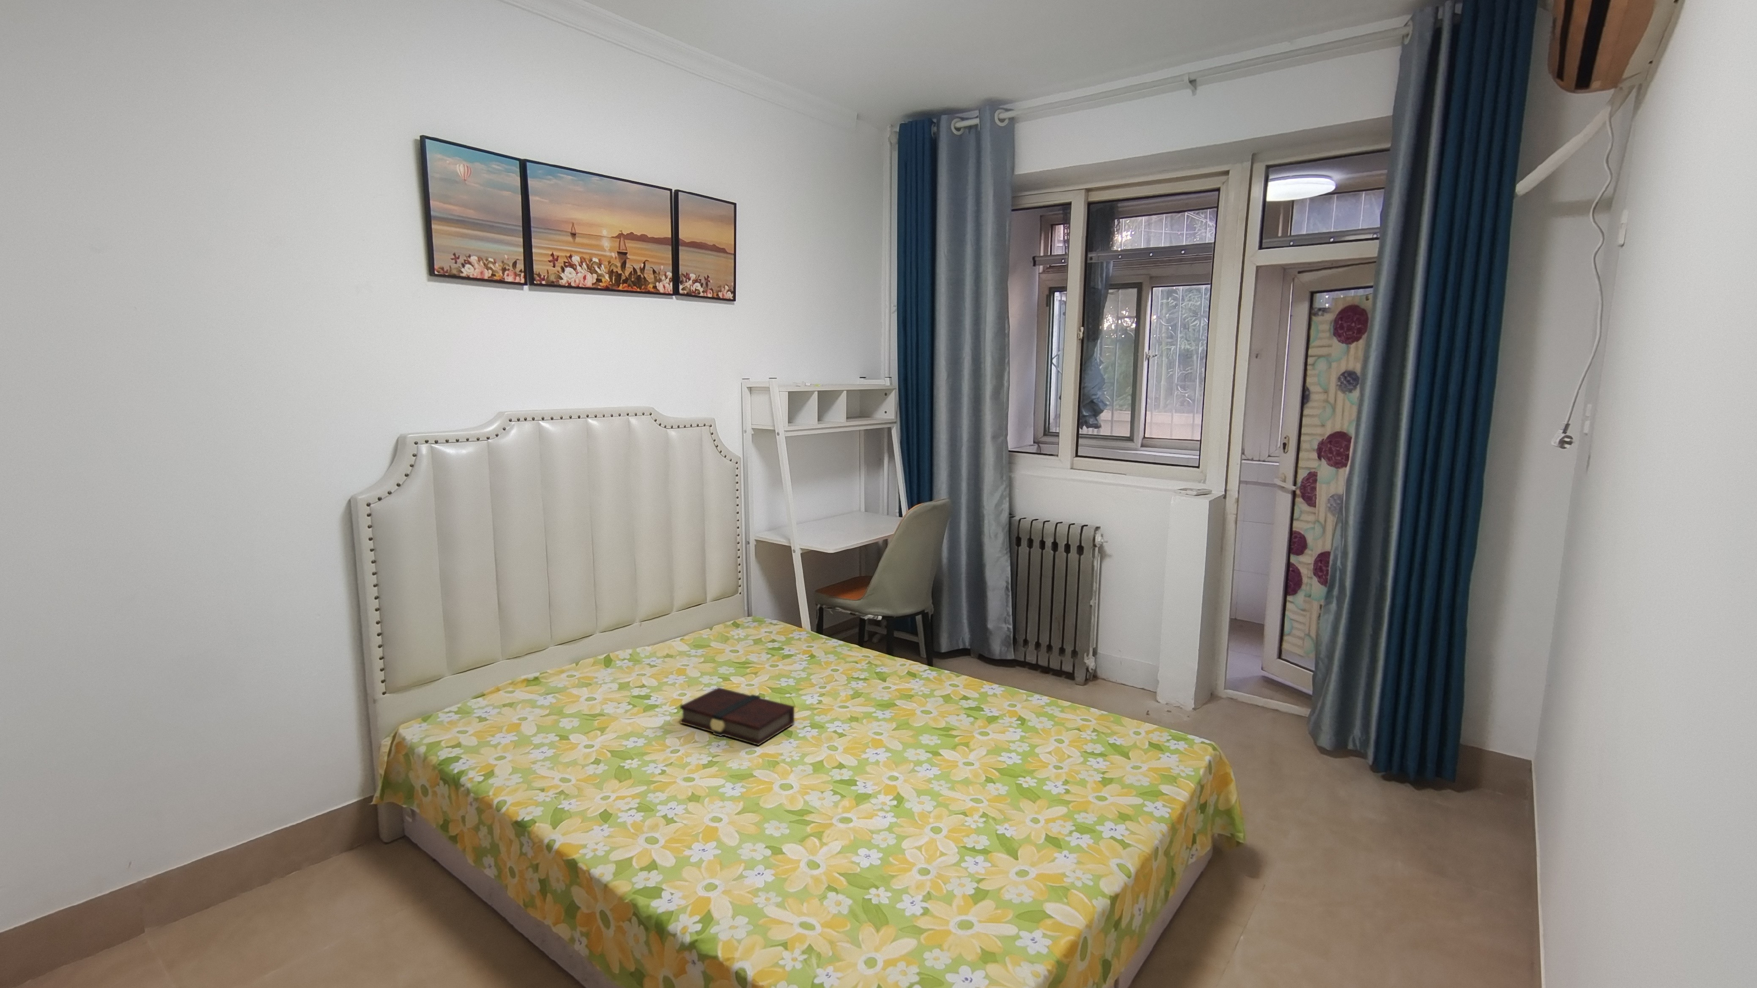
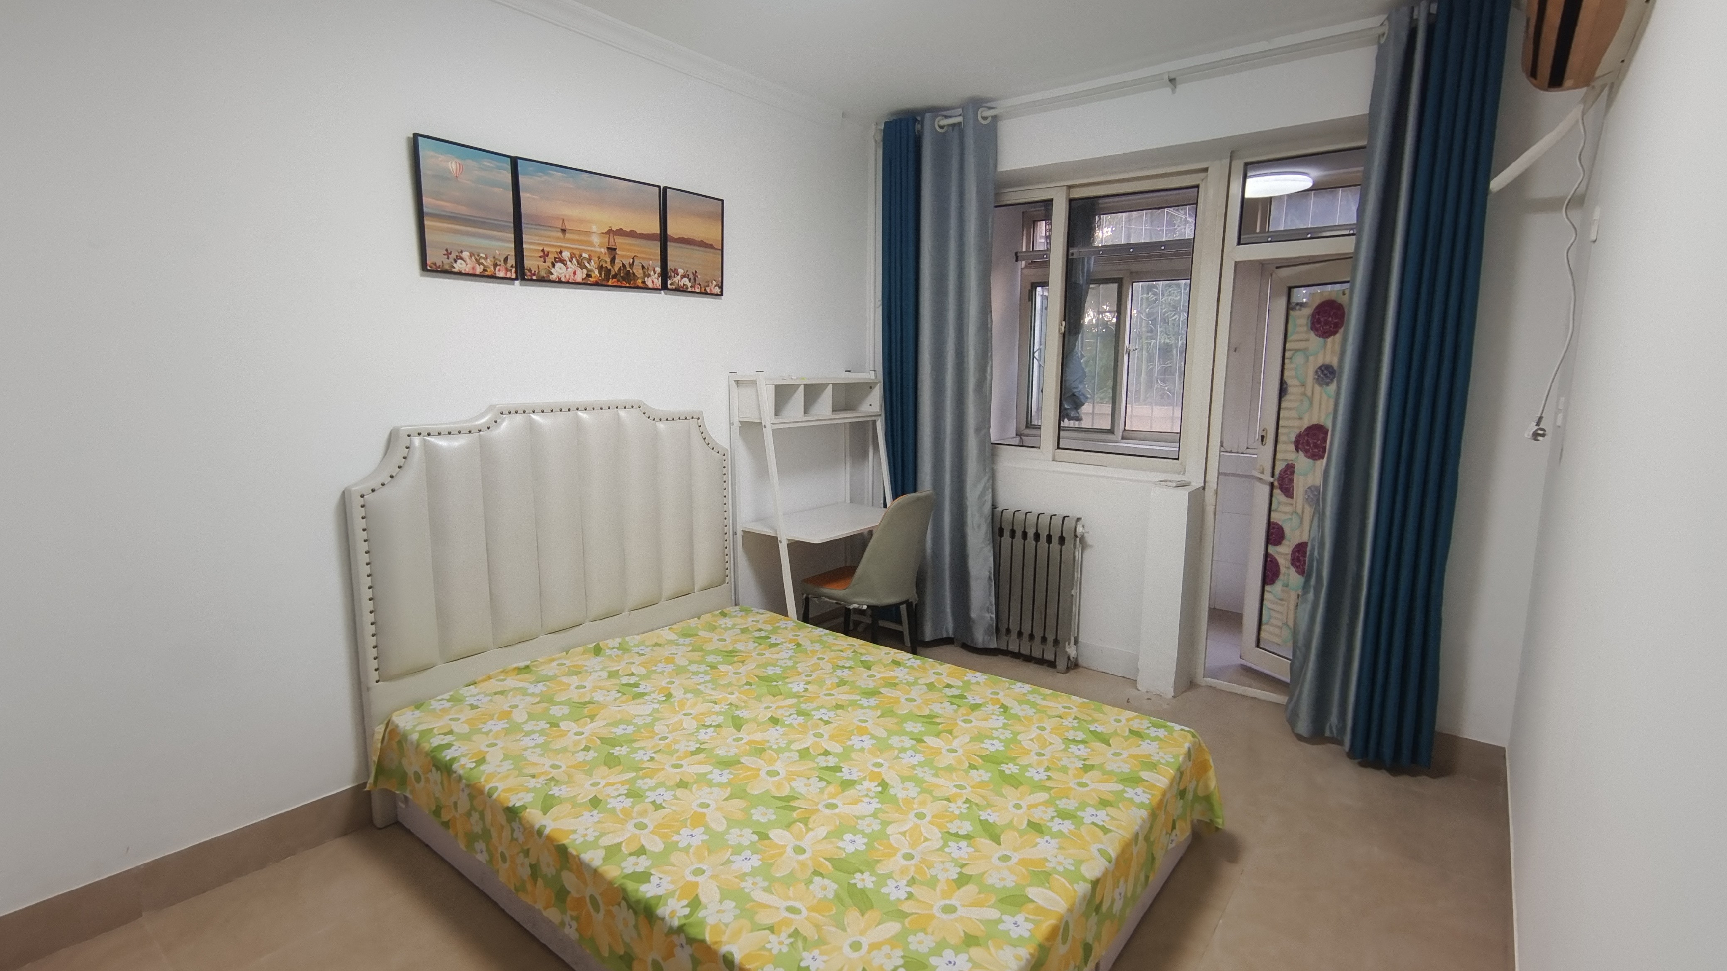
- book [679,686,795,746]
